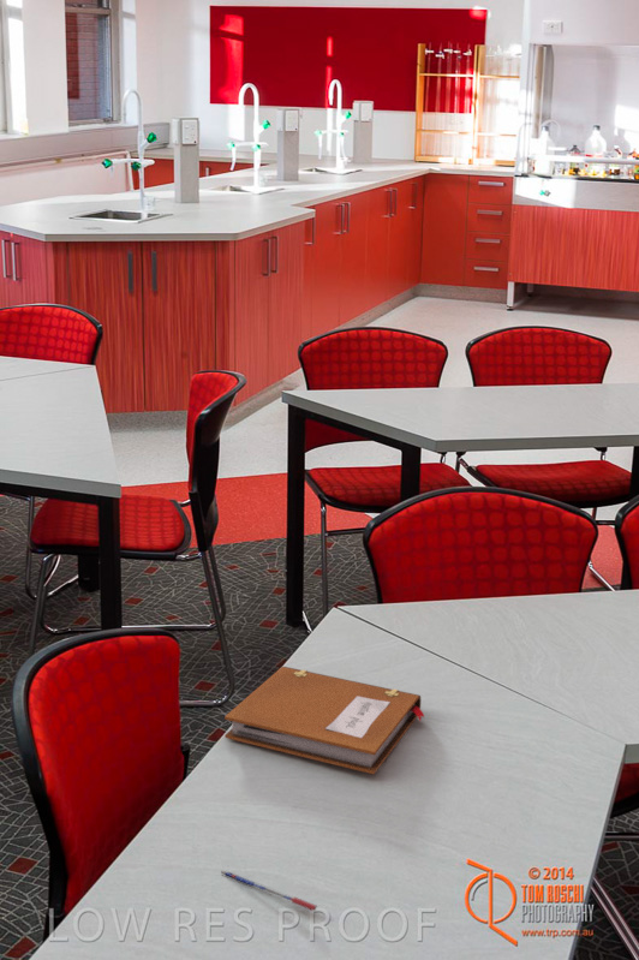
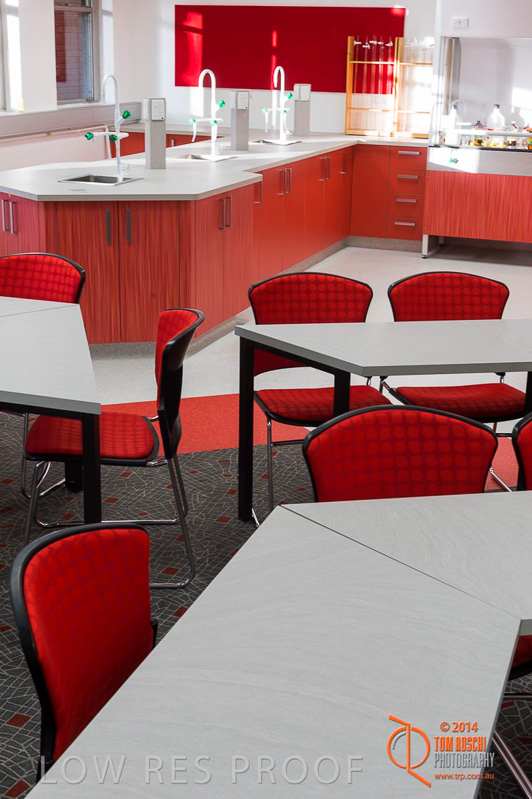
- pen [220,870,318,912]
- notebook [223,666,425,775]
